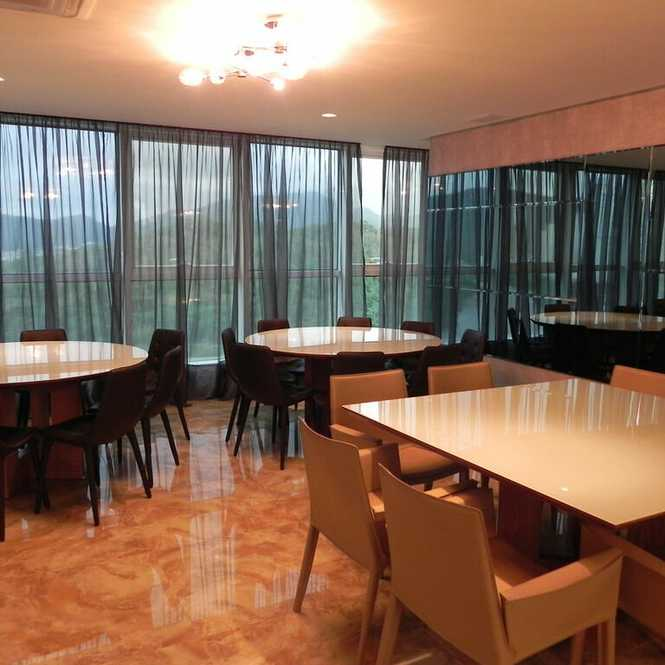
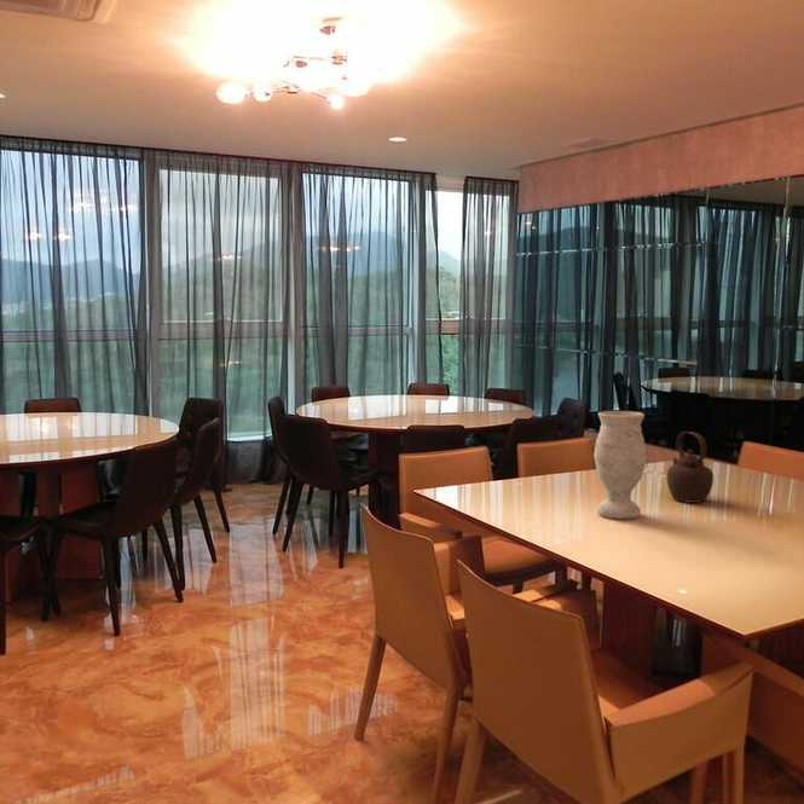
+ teapot [665,430,715,504]
+ vase [592,410,648,520]
